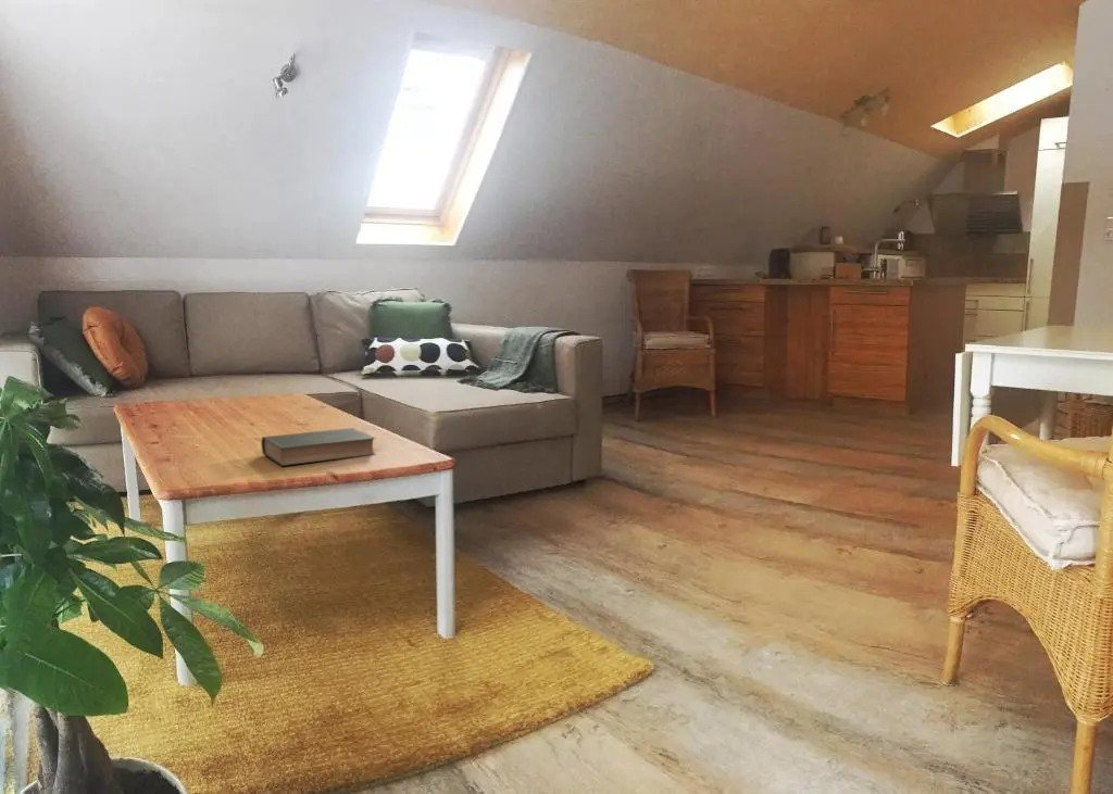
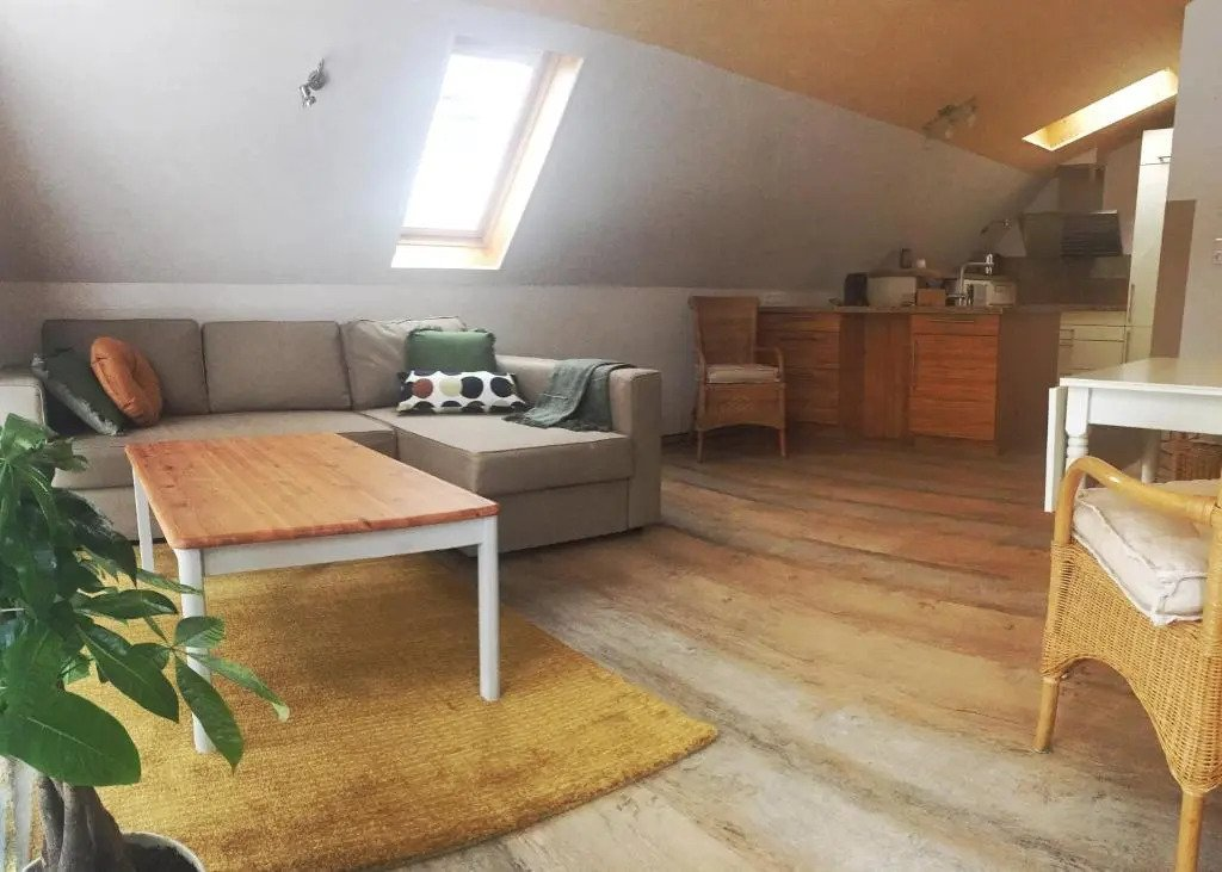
- book [260,427,377,467]
